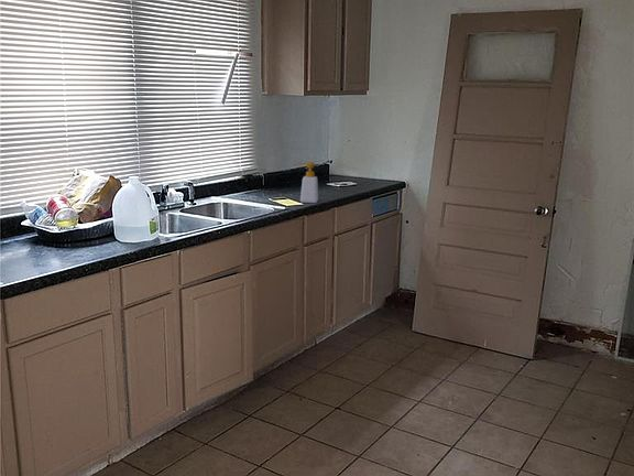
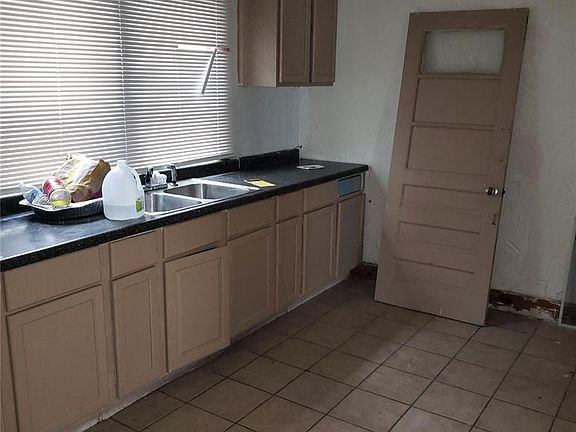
- soap bottle [295,161,319,204]
